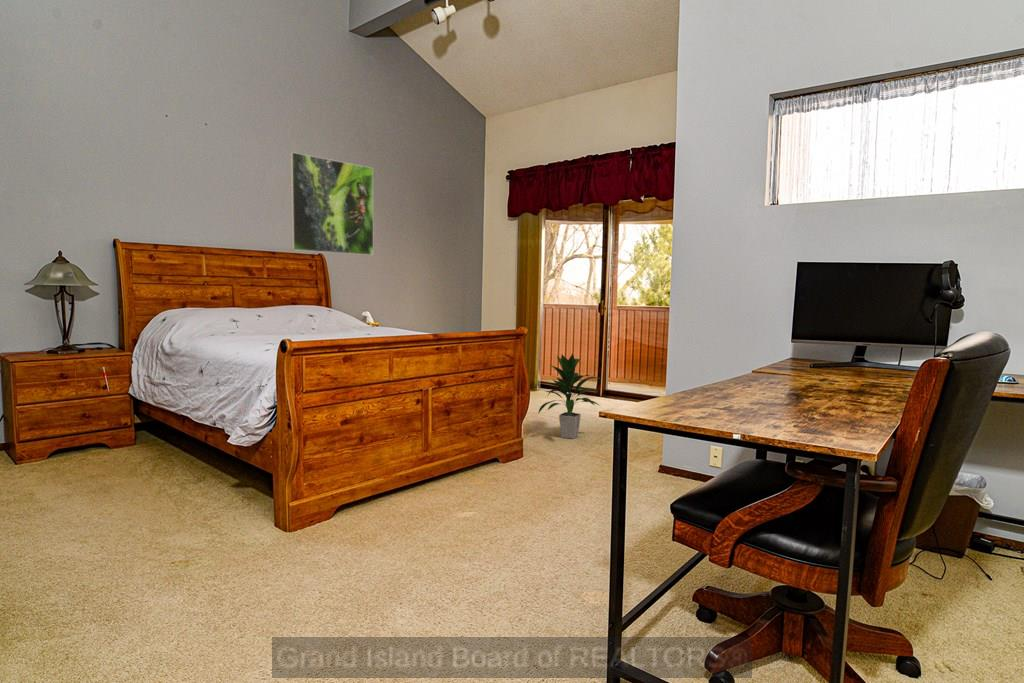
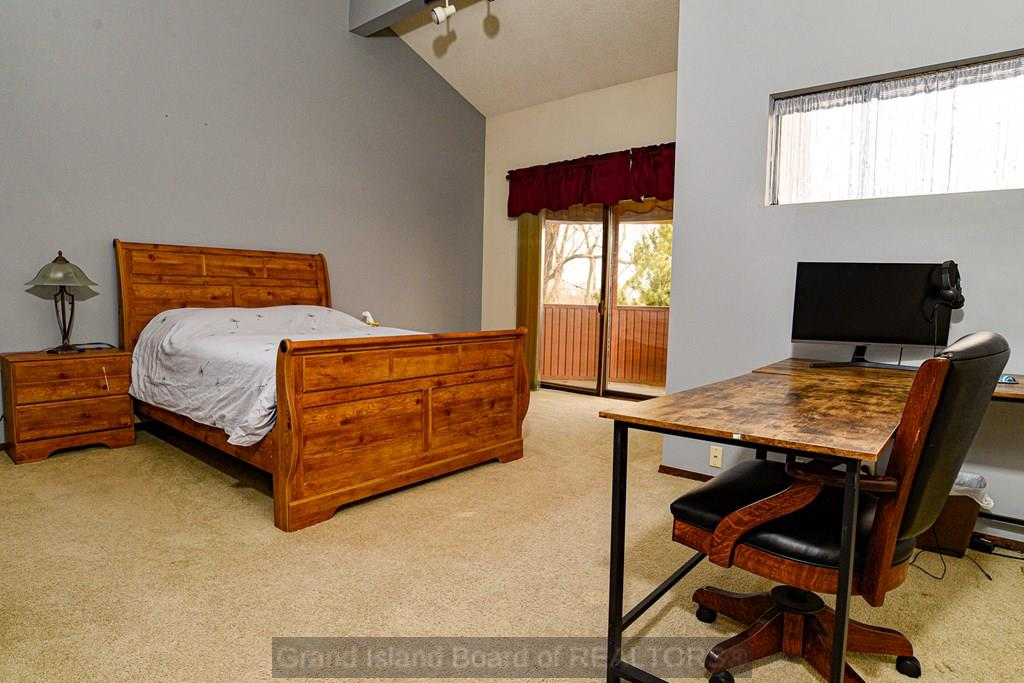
- indoor plant [537,352,602,440]
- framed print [289,151,374,256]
